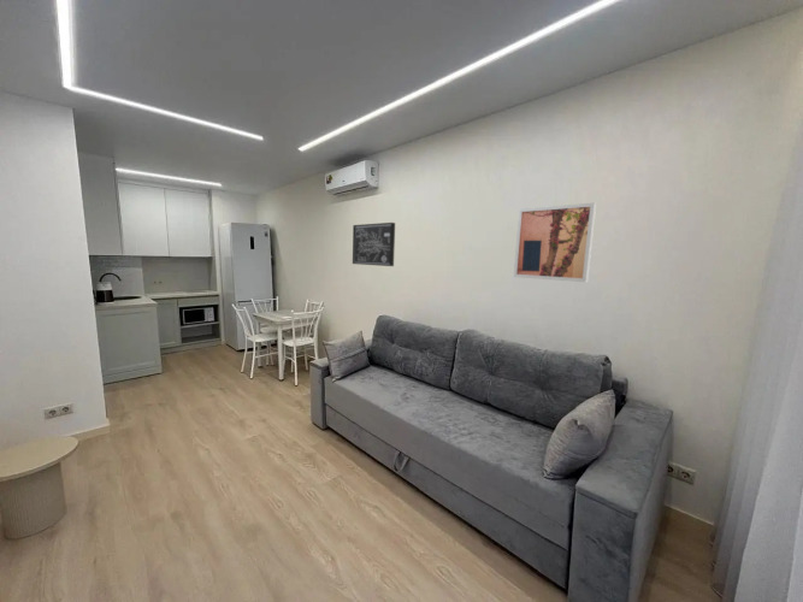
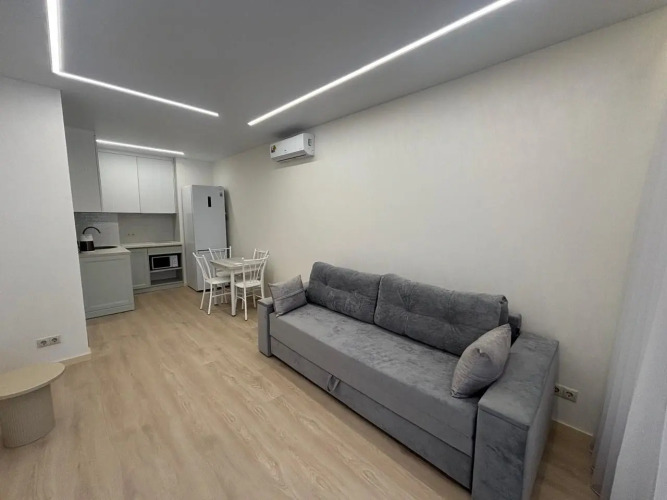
- wall art [352,222,396,267]
- wall art [513,201,597,283]
